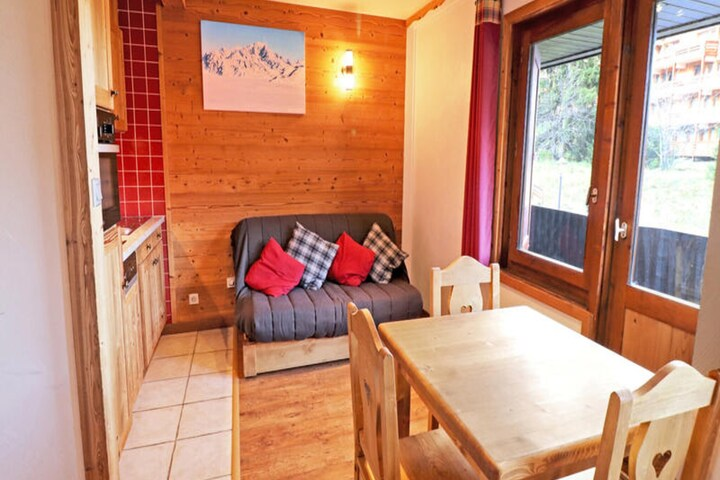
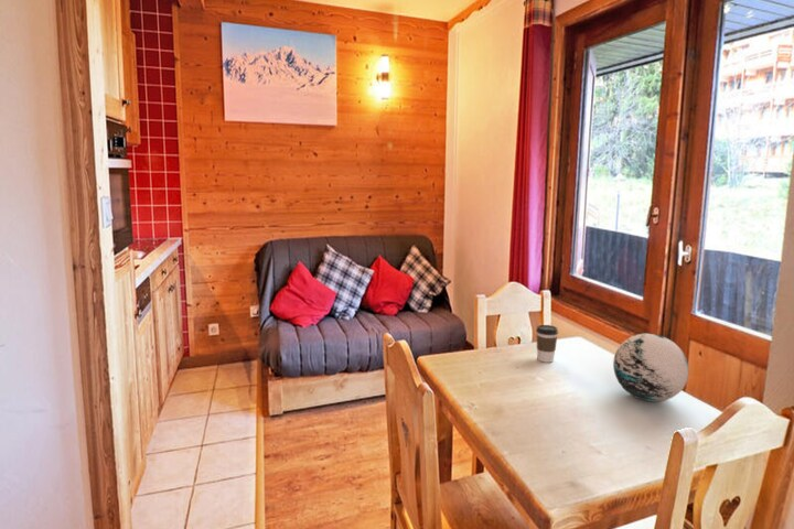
+ coffee cup [535,324,559,364]
+ decorative orb [612,333,689,403]
